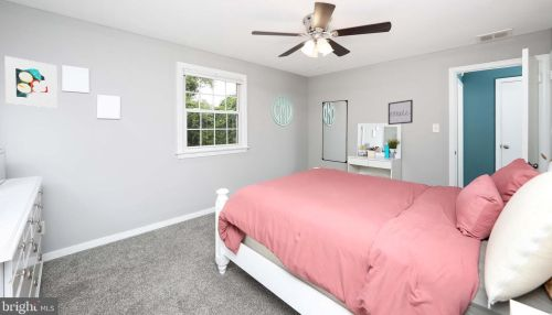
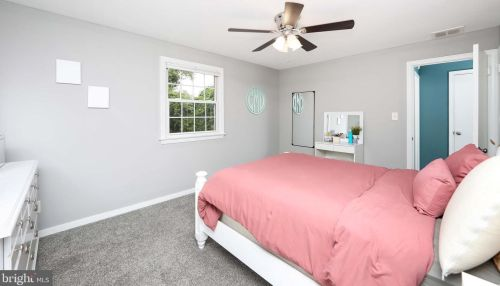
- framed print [4,55,59,109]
- wall art [388,98,414,126]
